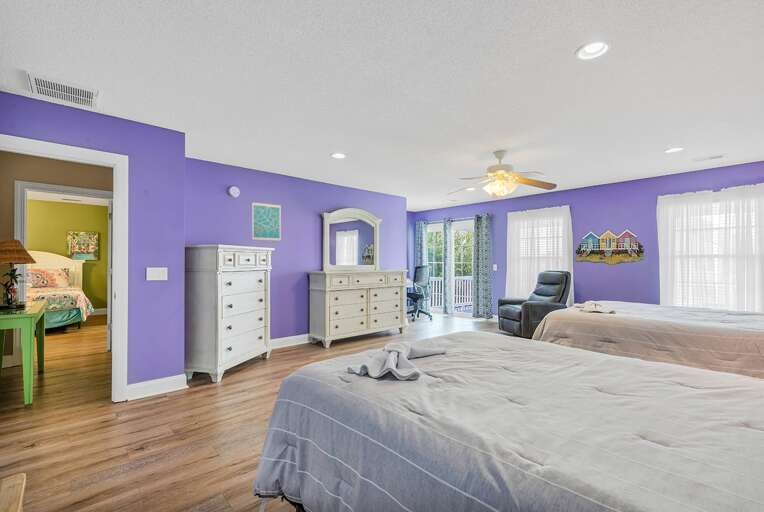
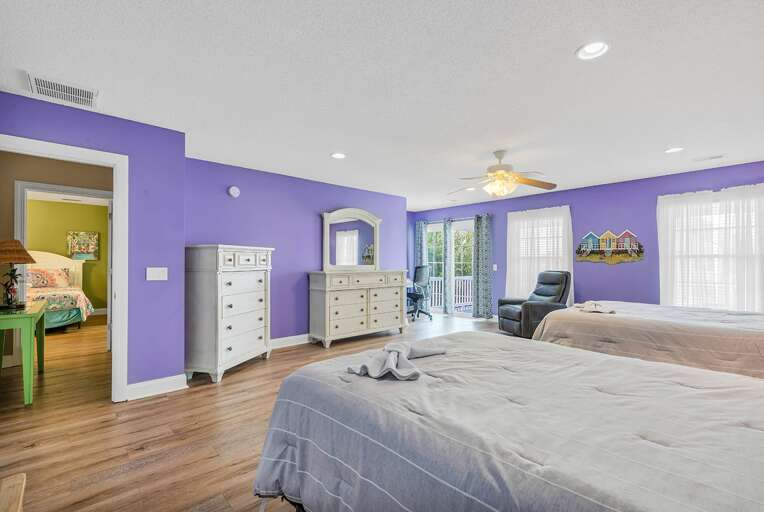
- wall art [251,201,282,242]
